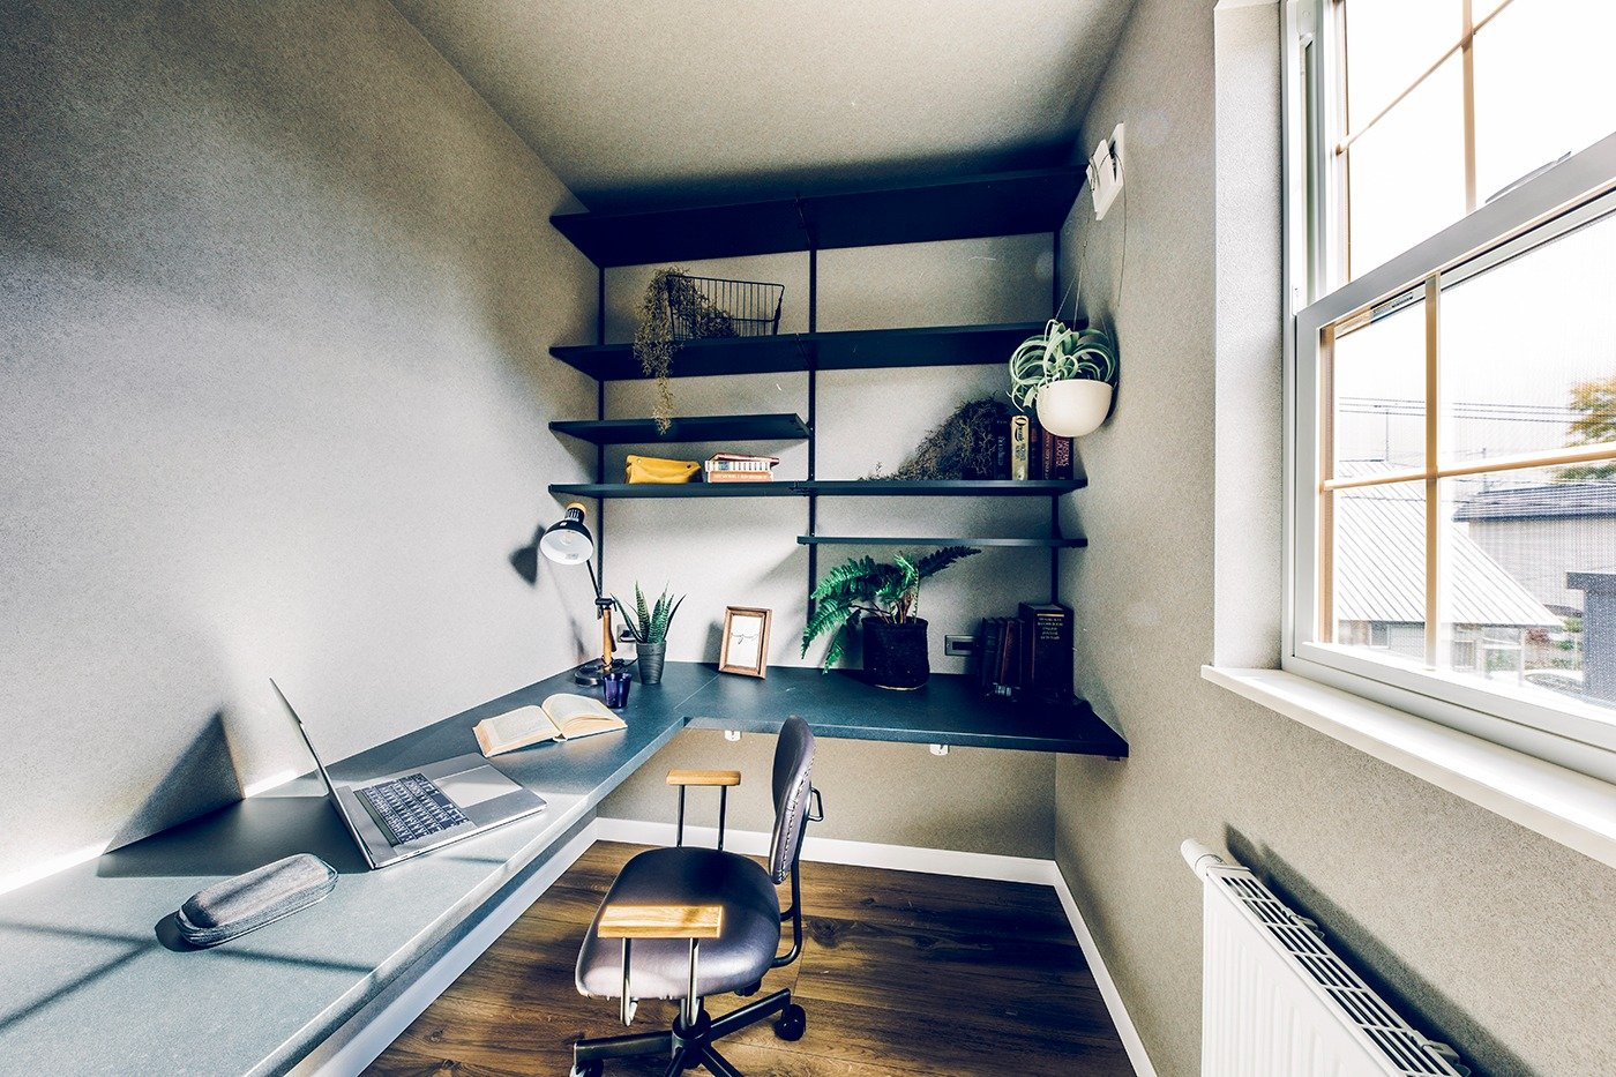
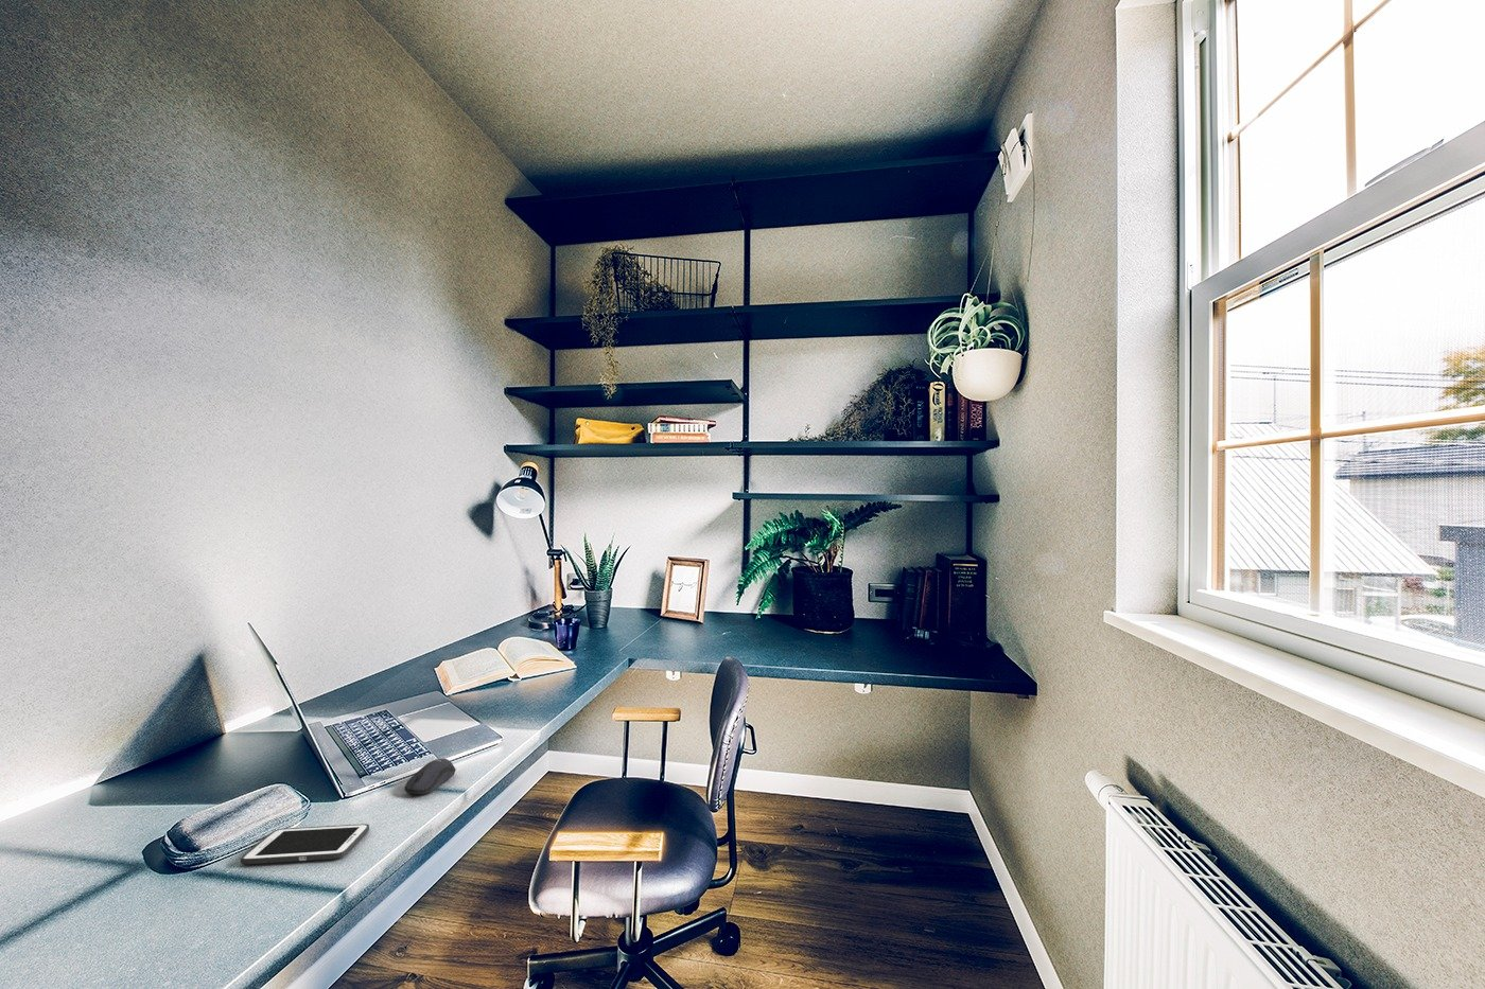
+ computer mouse [403,758,457,795]
+ cell phone [240,822,370,865]
